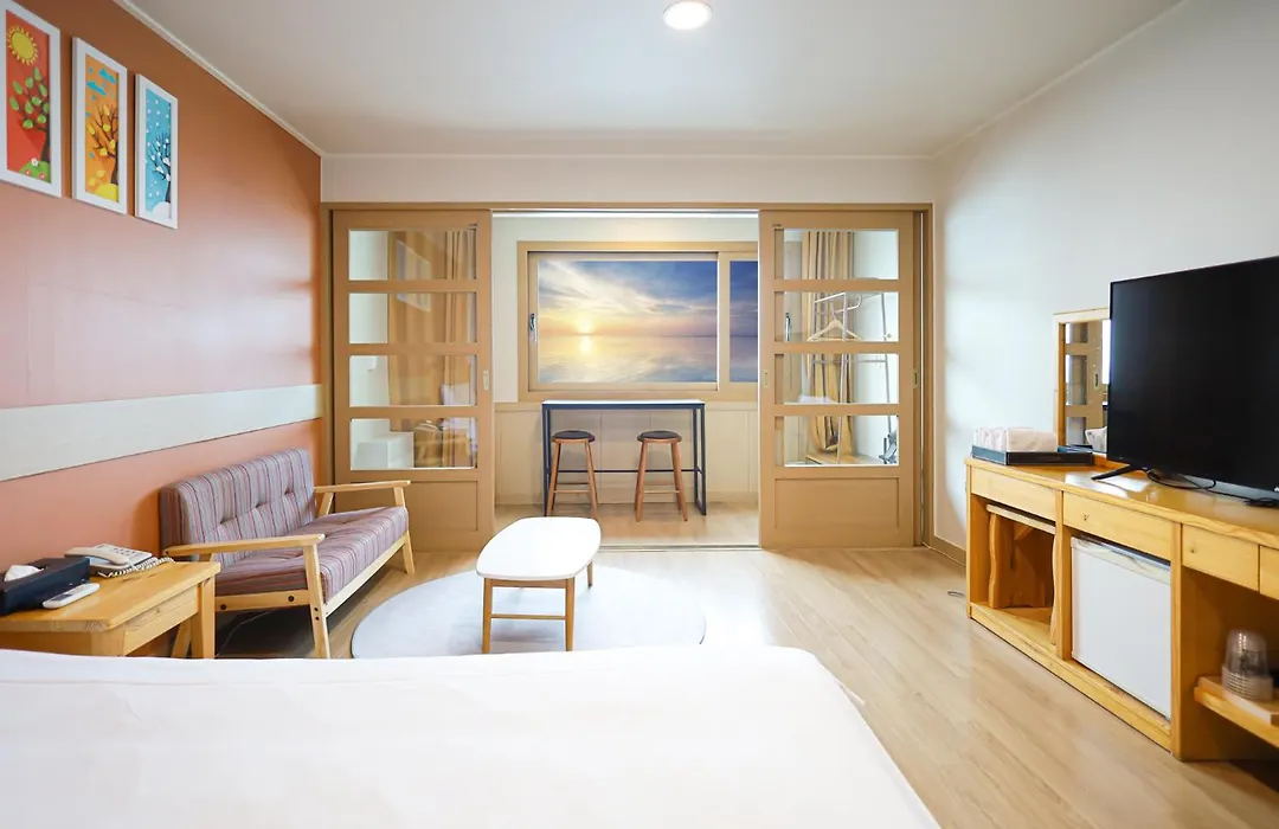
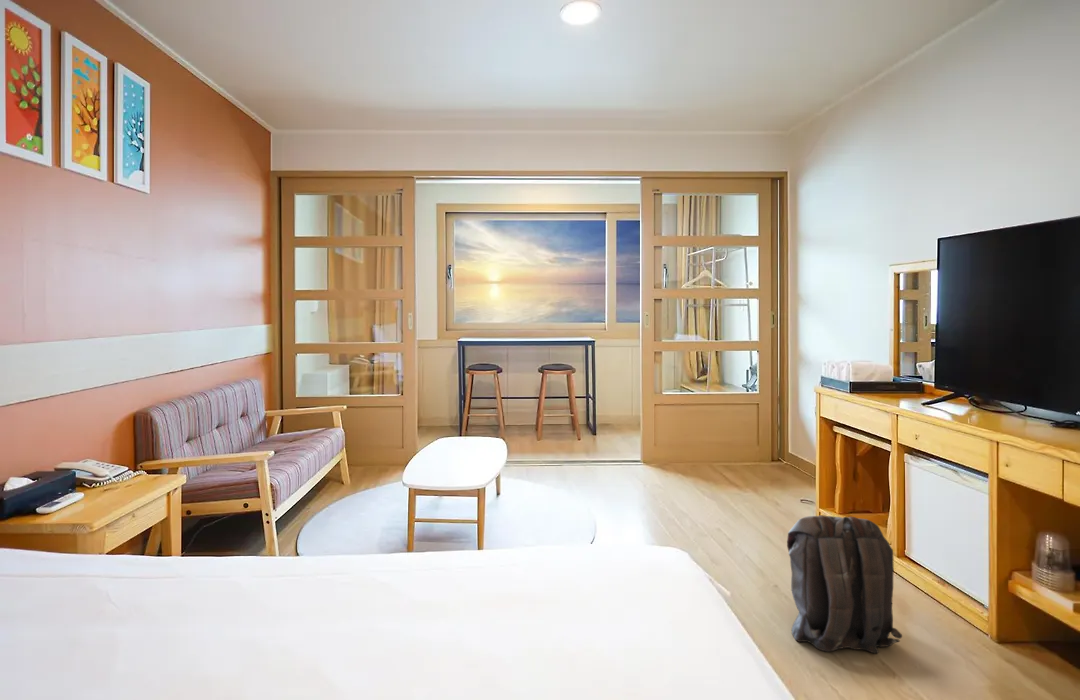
+ backpack [786,514,903,654]
